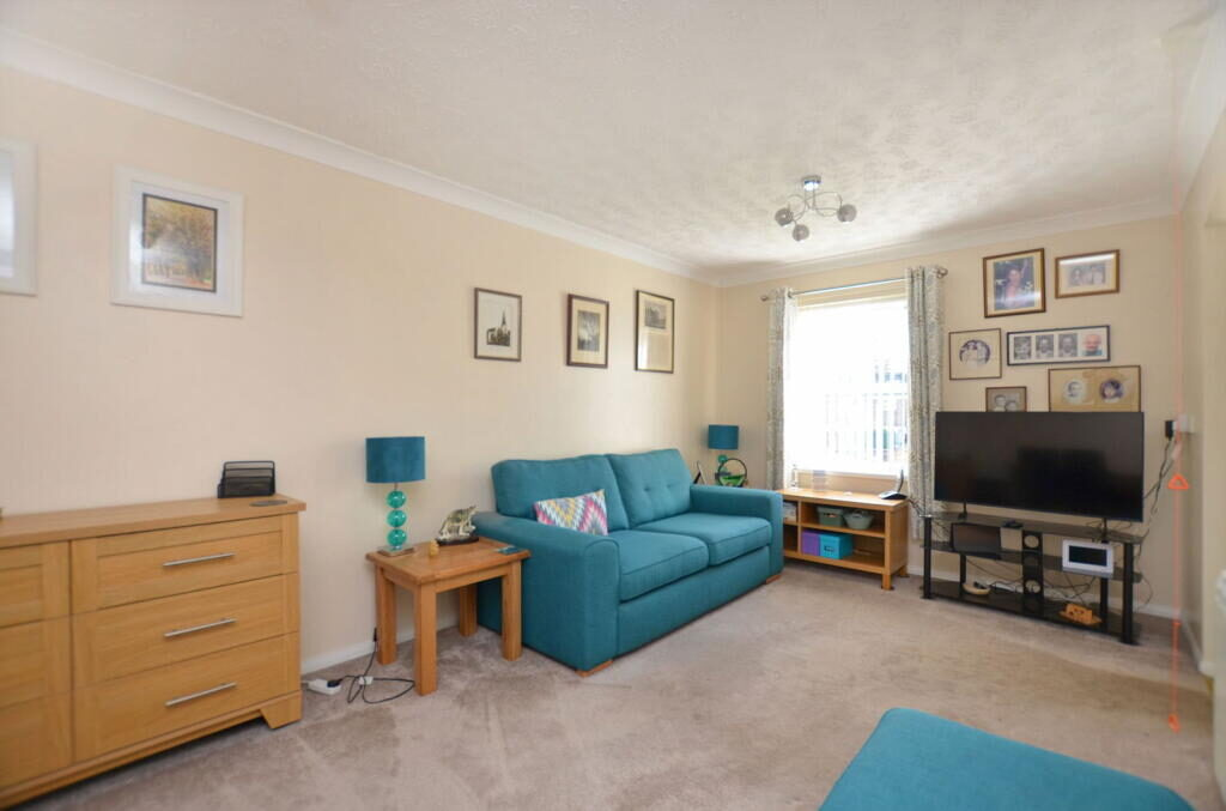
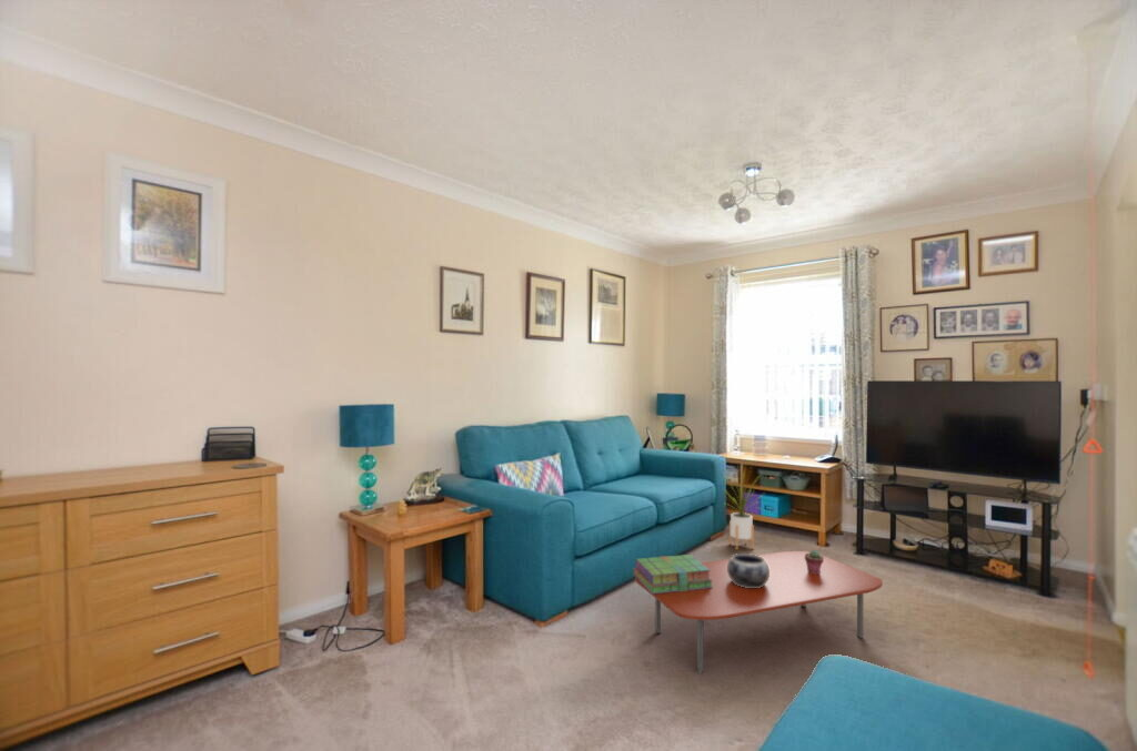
+ stack of books [632,554,713,593]
+ decorative bowl [727,552,769,588]
+ coffee table [634,550,884,674]
+ potted succulent [805,549,824,575]
+ house plant [721,463,766,551]
